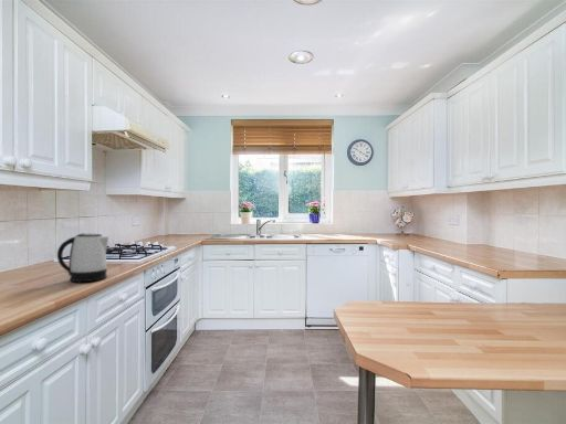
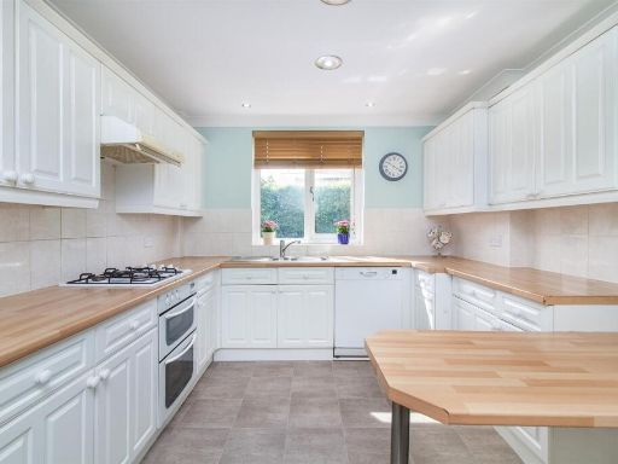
- kettle [56,232,109,284]
